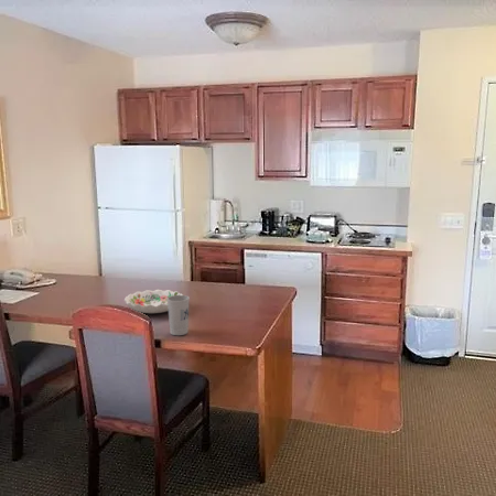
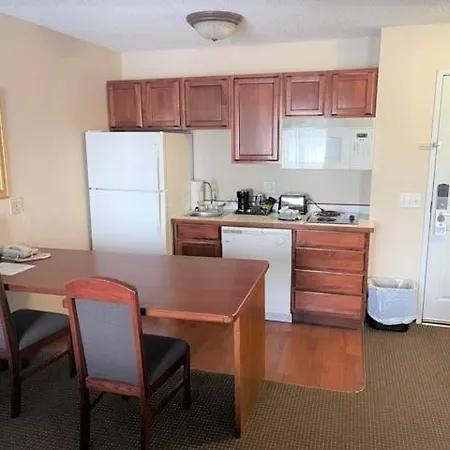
- cup [168,294,191,336]
- decorative bowl [123,288,184,314]
